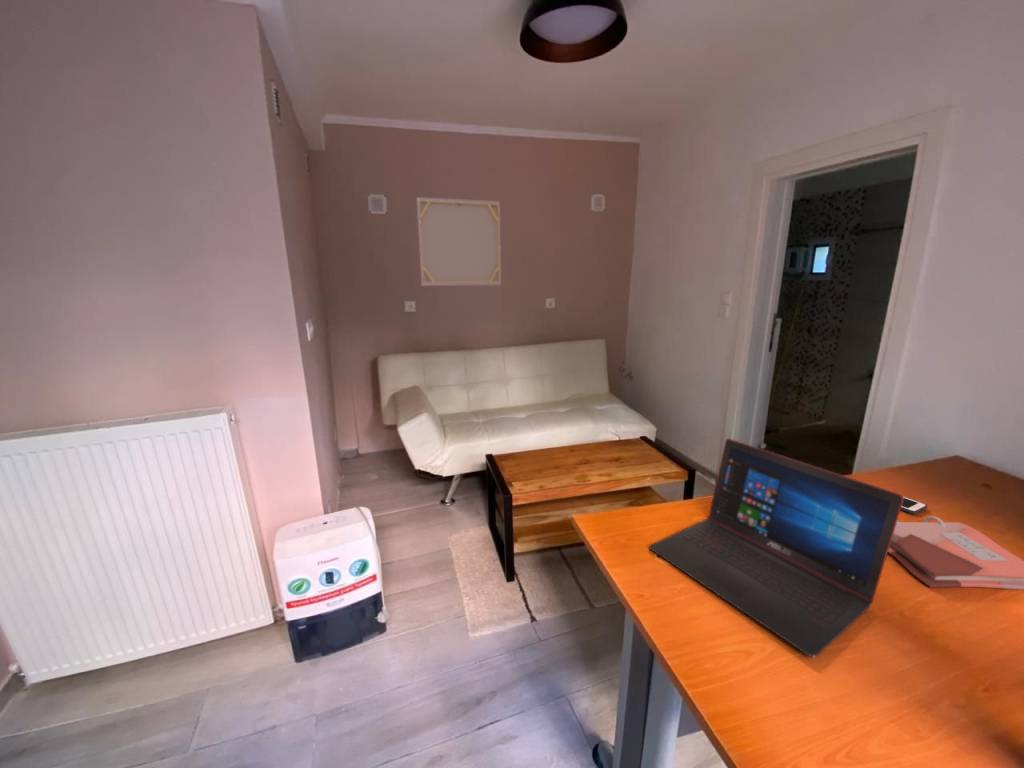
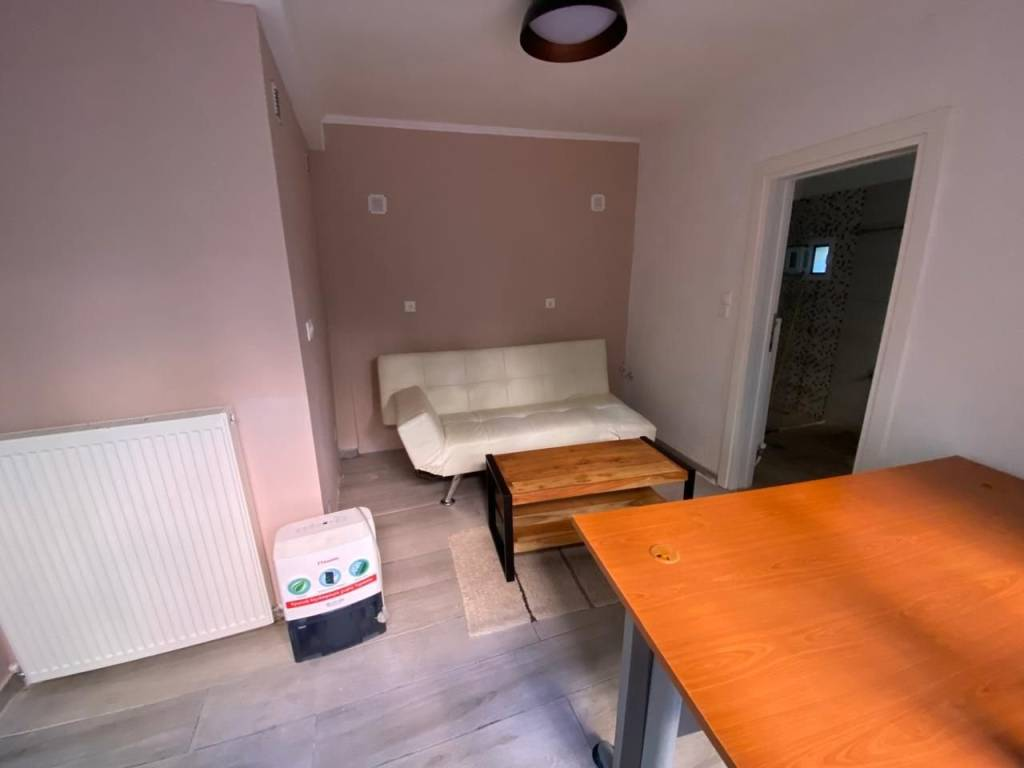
- wall art [415,196,502,287]
- cell phone [901,495,928,515]
- phonebook [888,515,1024,590]
- laptop [648,438,904,658]
